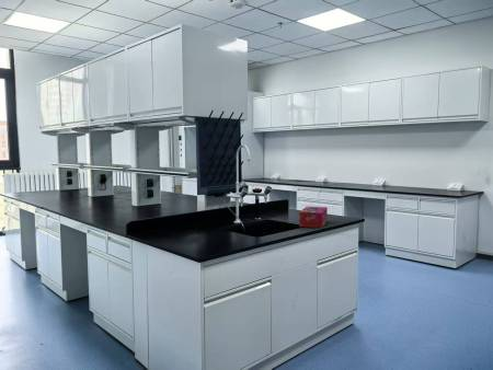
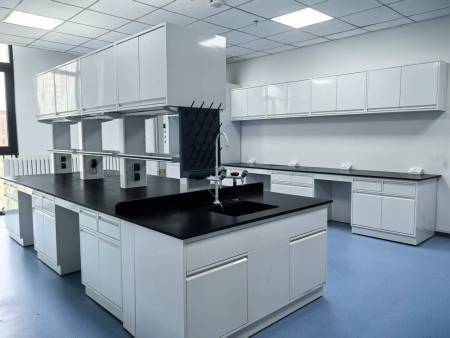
- tissue box [298,206,329,229]
